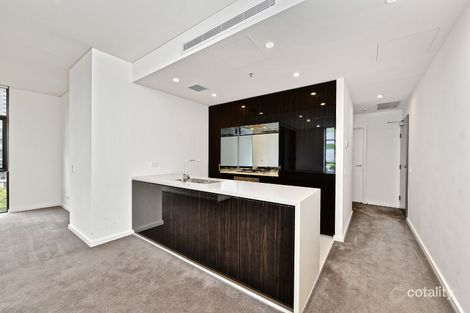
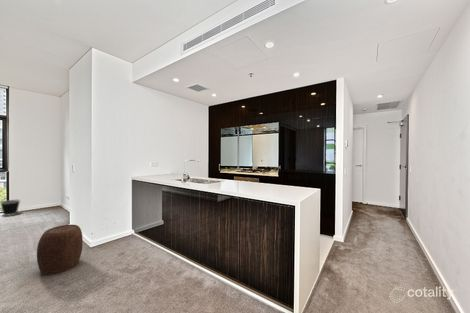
+ wastebasket [0,199,21,217]
+ stool [36,224,84,276]
